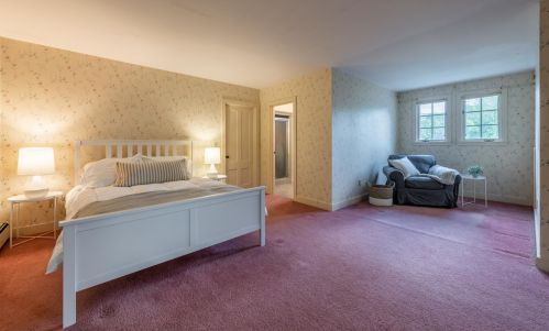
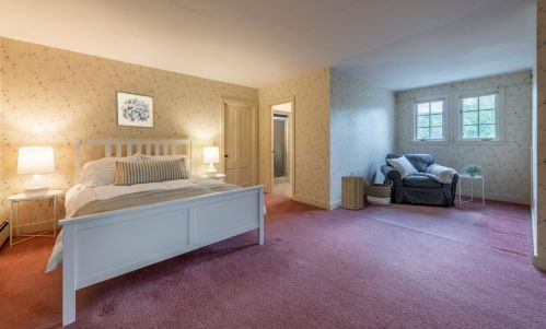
+ wall art [114,90,155,130]
+ laundry hamper [340,173,364,211]
